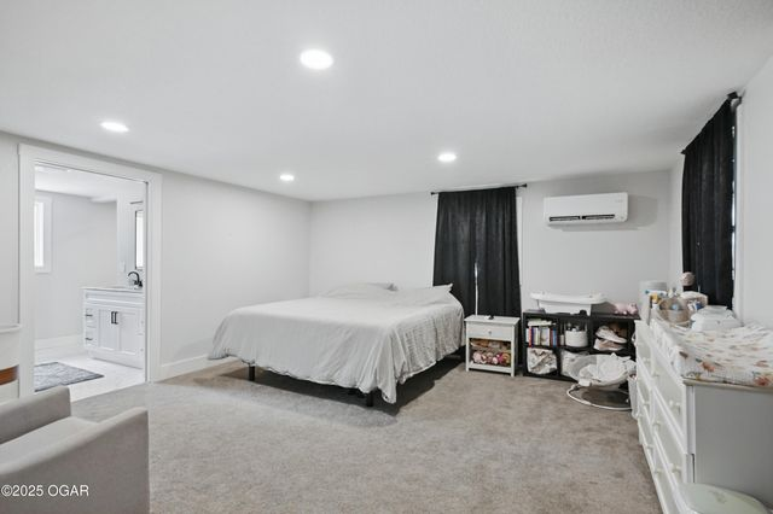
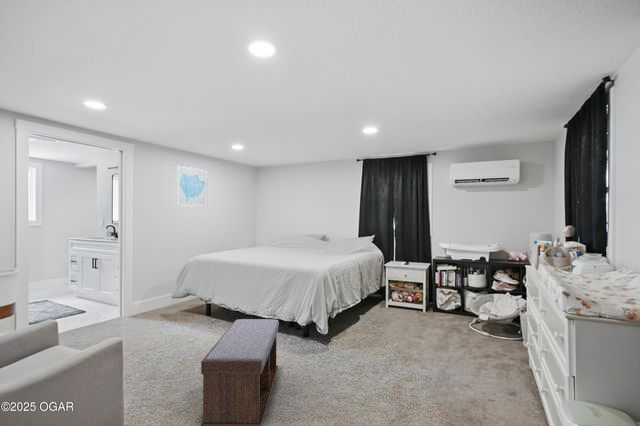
+ bench [200,318,280,426]
+ wall art [175,165,209,208]
